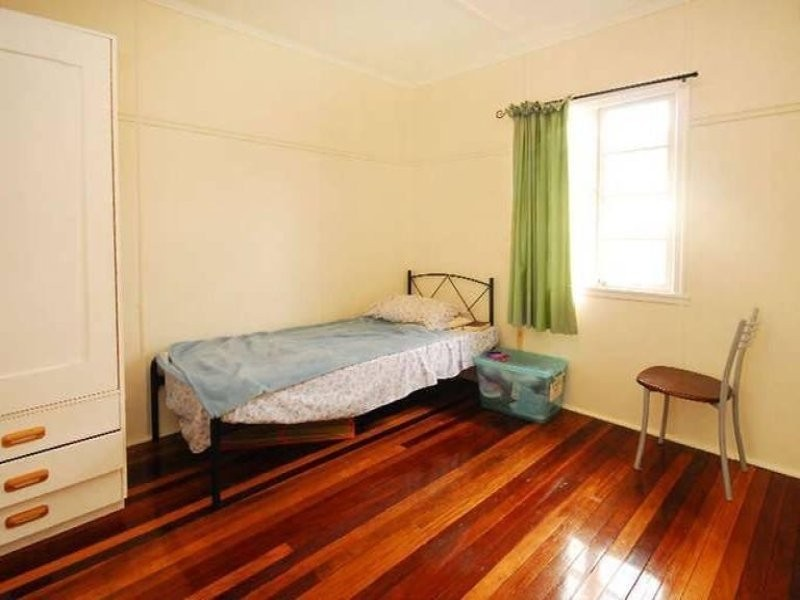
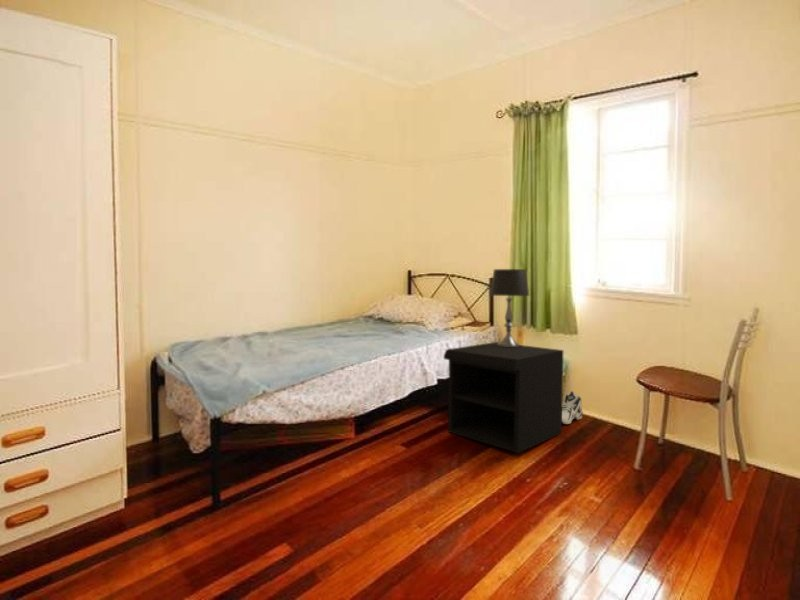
+ sneaker [562,390,584,425]
+ table lamp [489,268,531,347]
+ nightstand [443,341,564,454]
